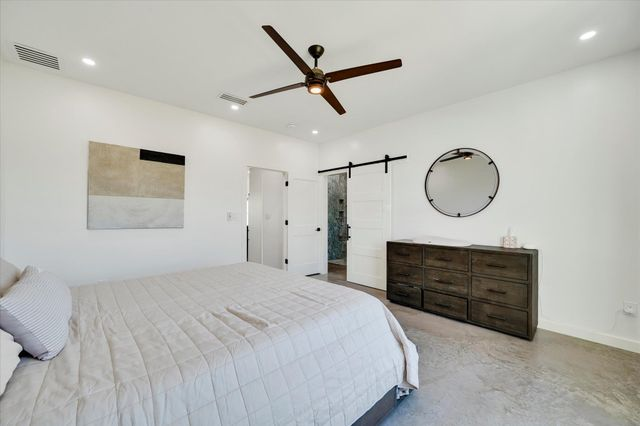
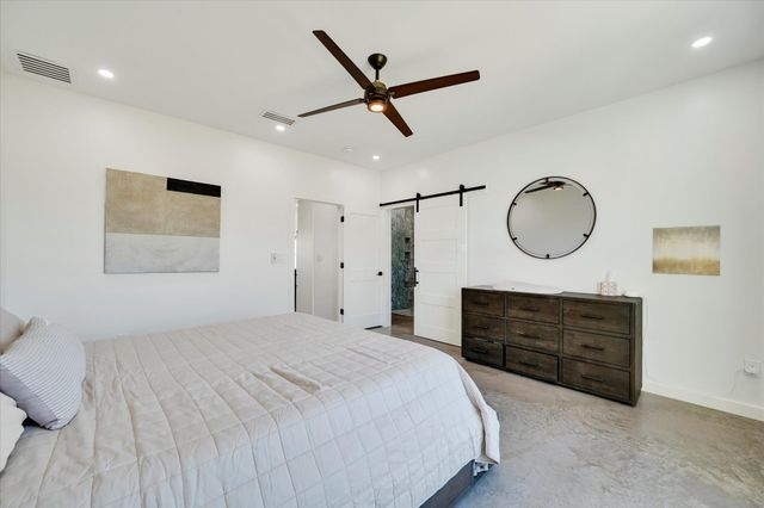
+ wall art [651,224,721,277]
